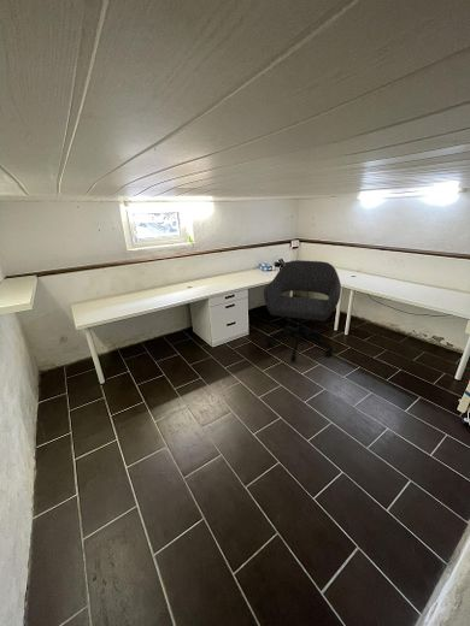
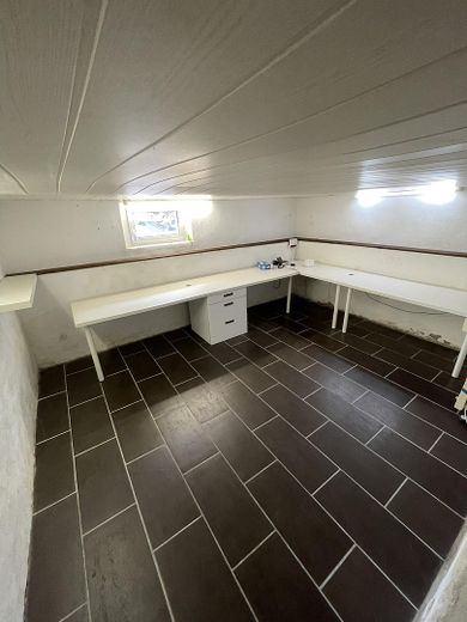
- office chair [263,259,342,362]
